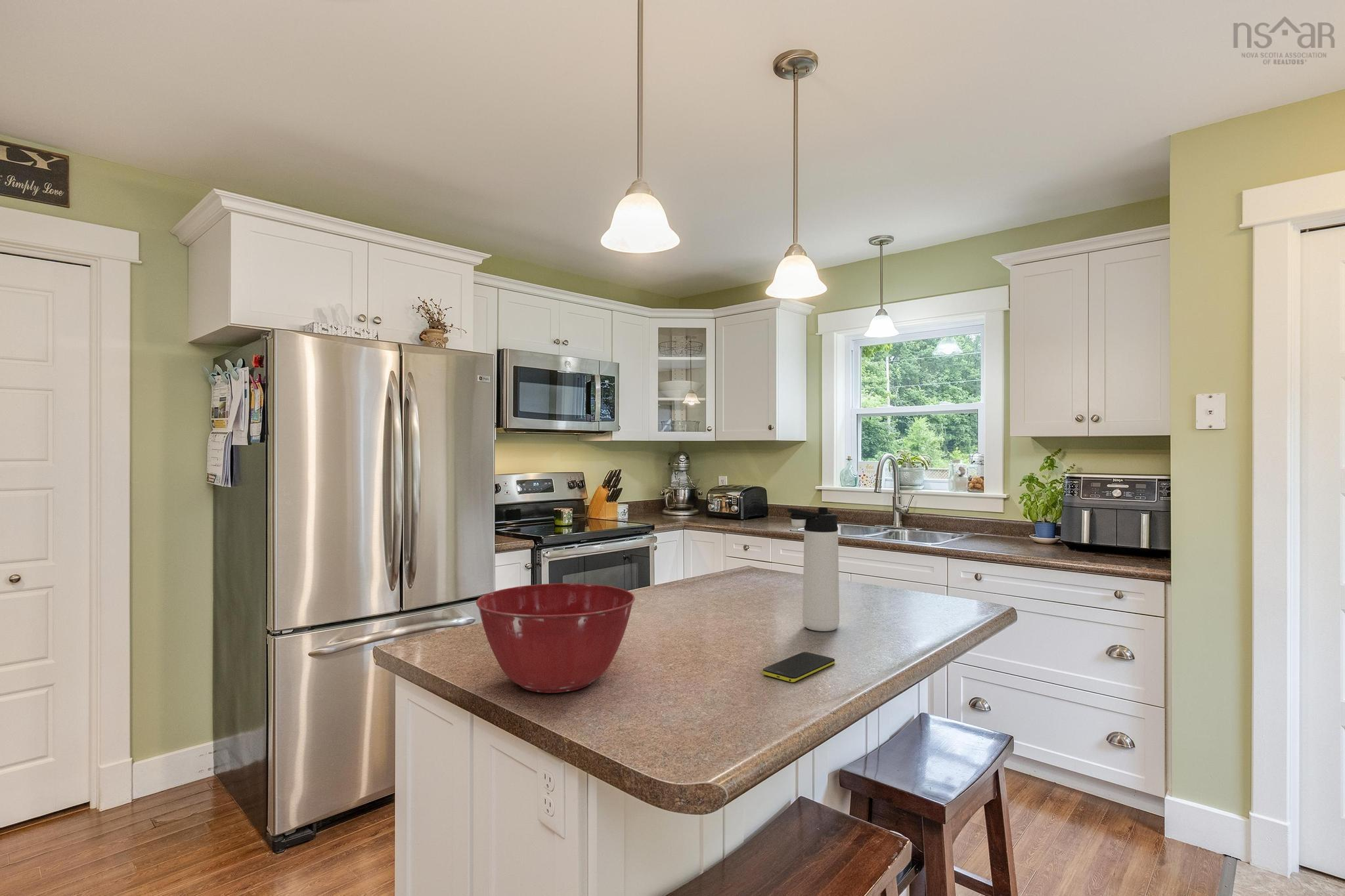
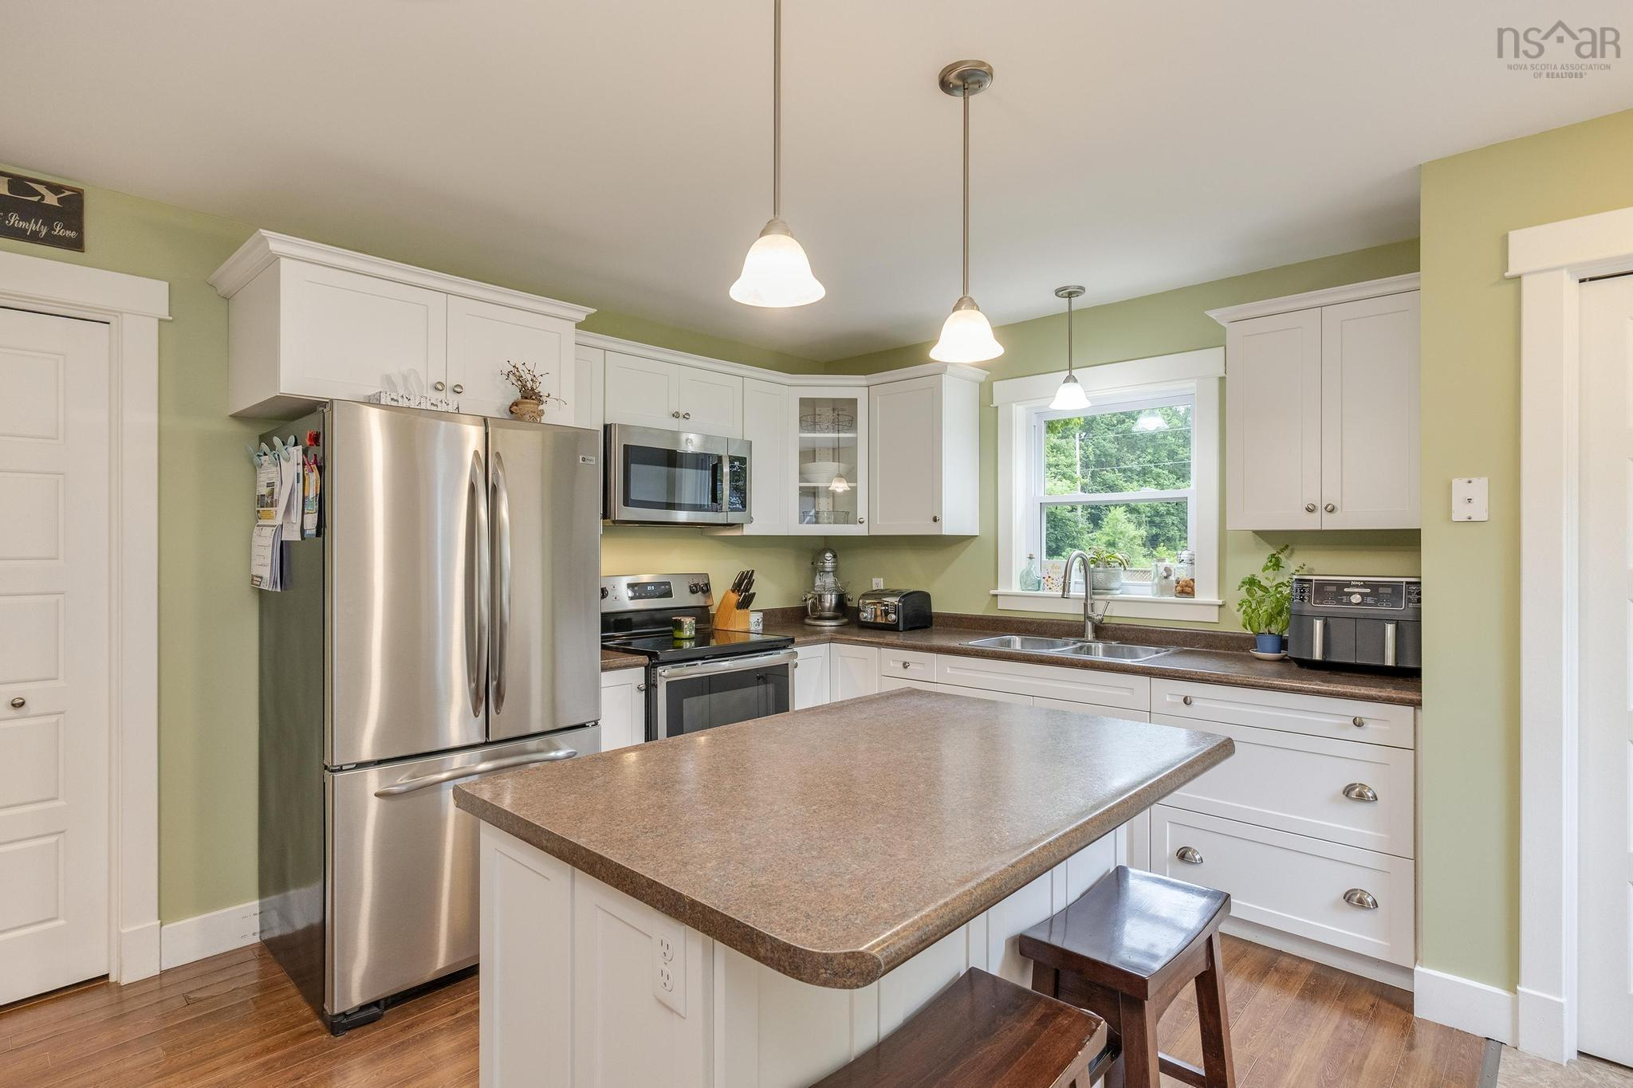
- mixing bowl [475,583,636,693]
- smartphone [762,651,835,683]
- thermos bottle [786,507,840,632]
